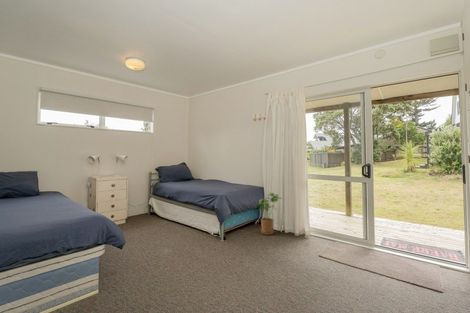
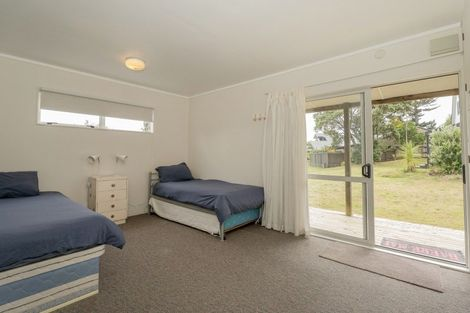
- house plant [258,192,283,236]
